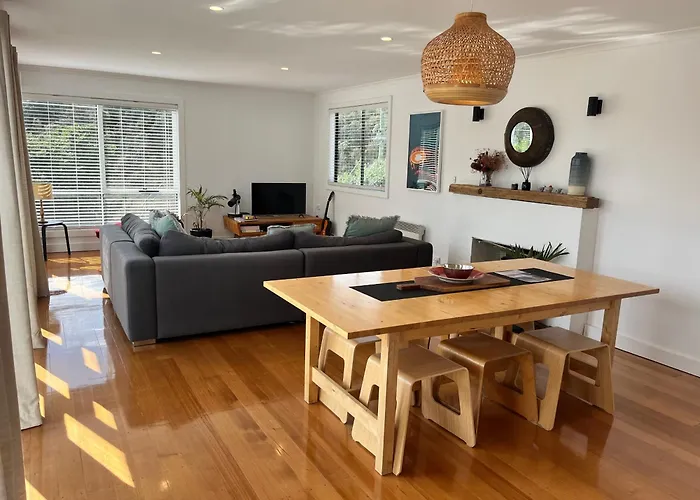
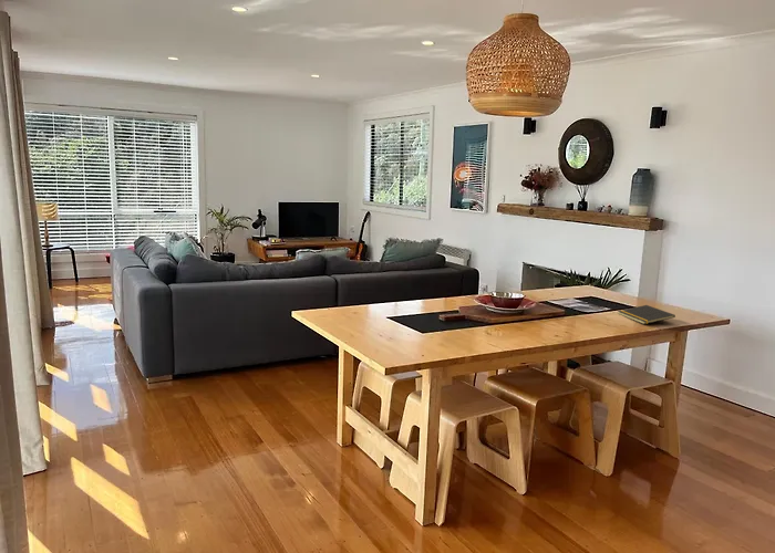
+ notepad [617,304,676,325]
